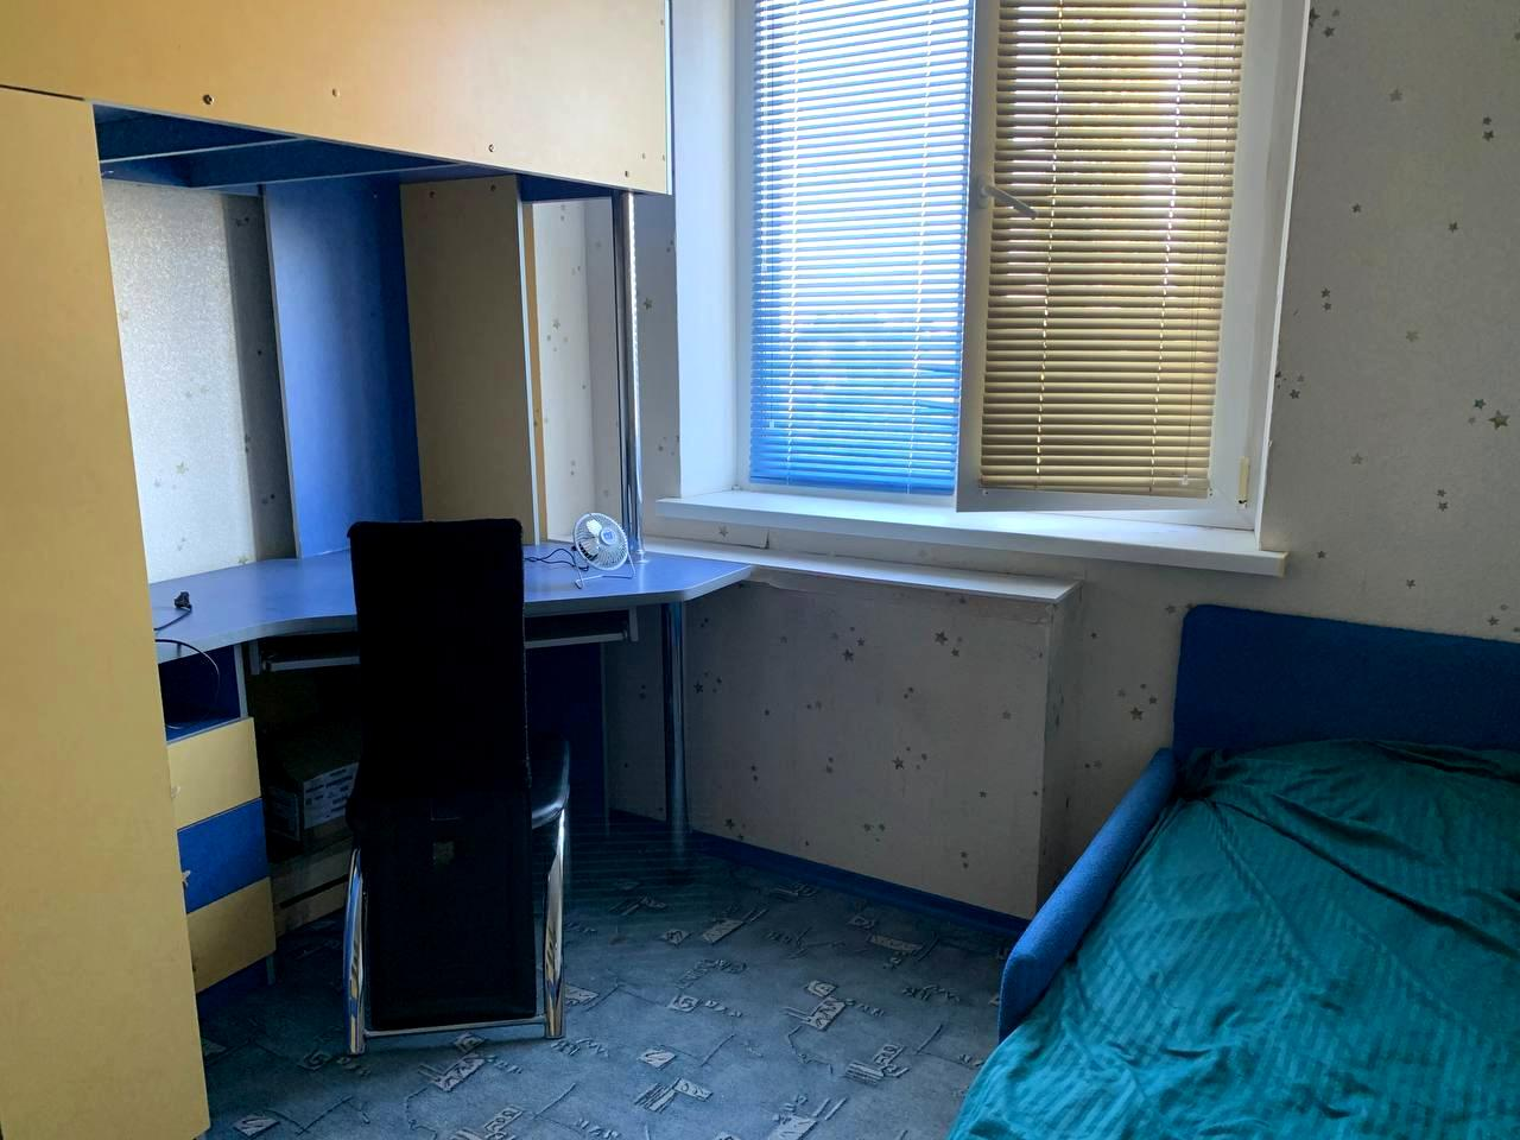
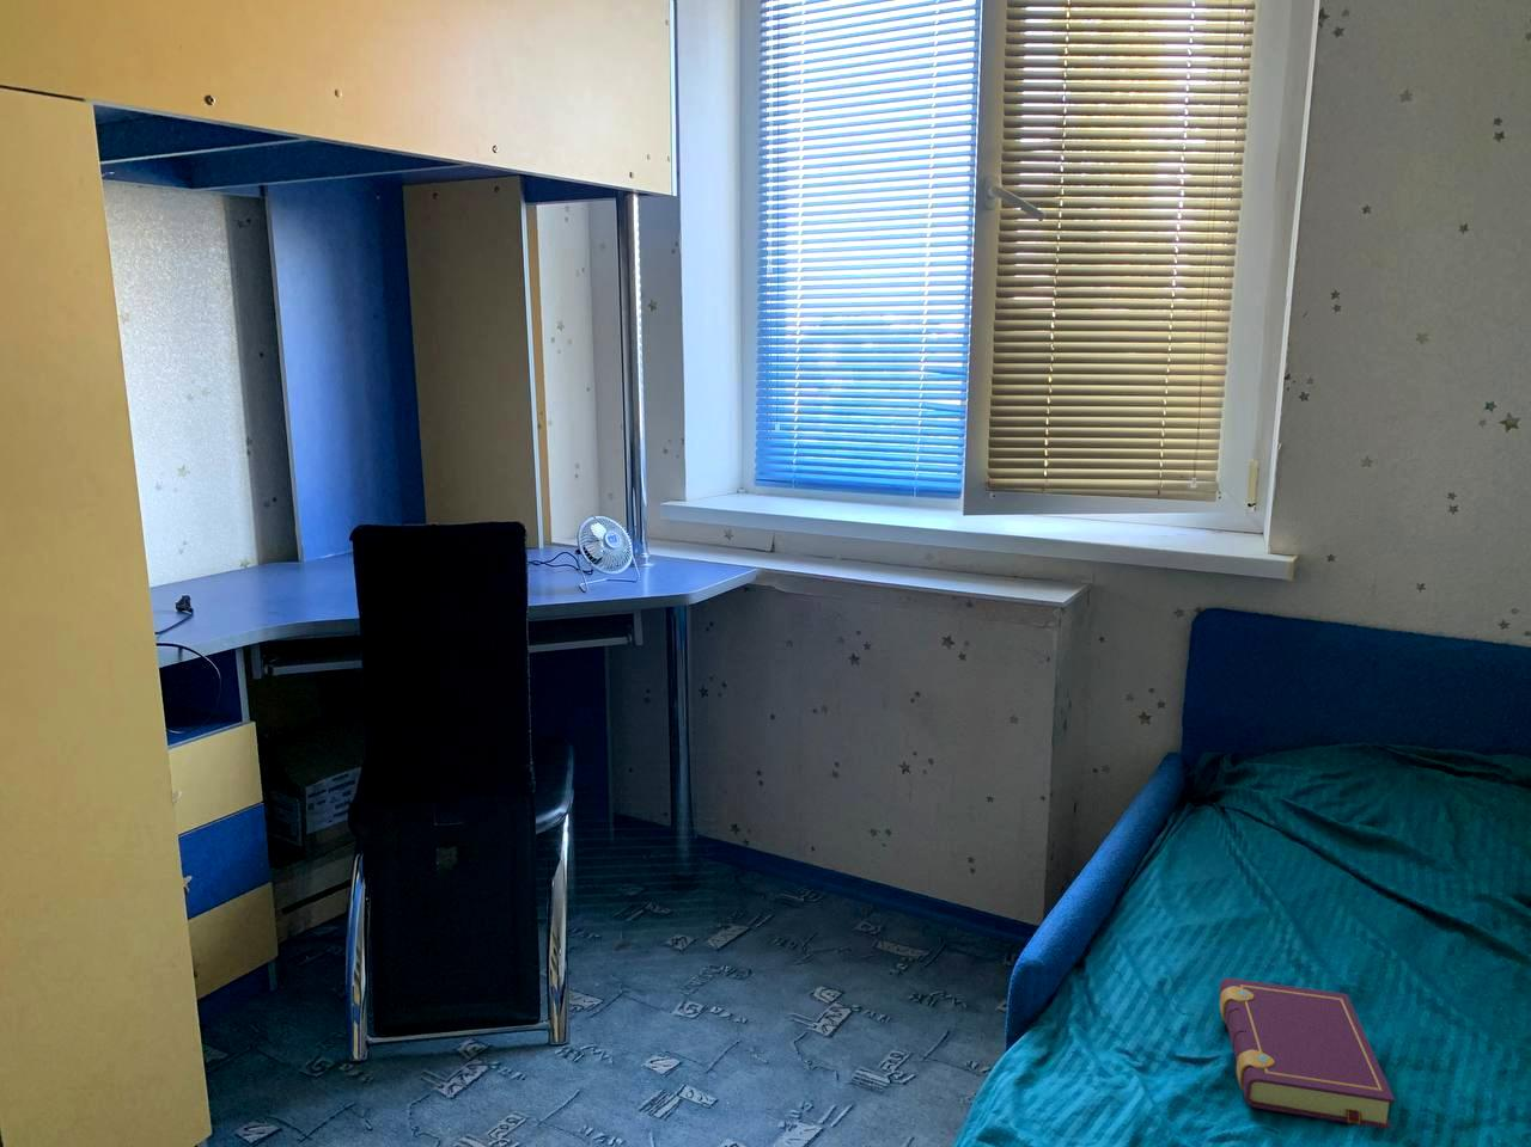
+ book [1218,977,1396,1130]
